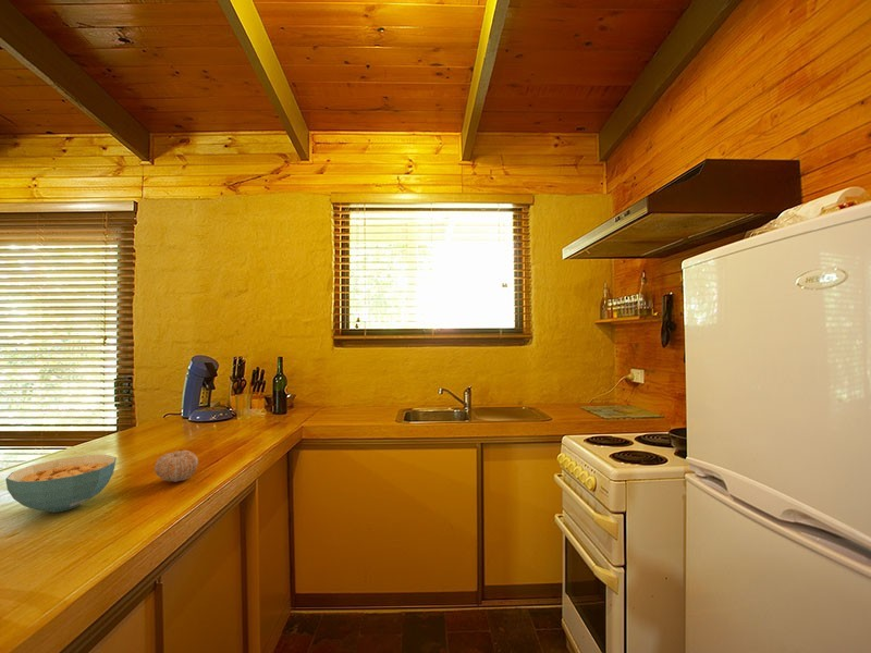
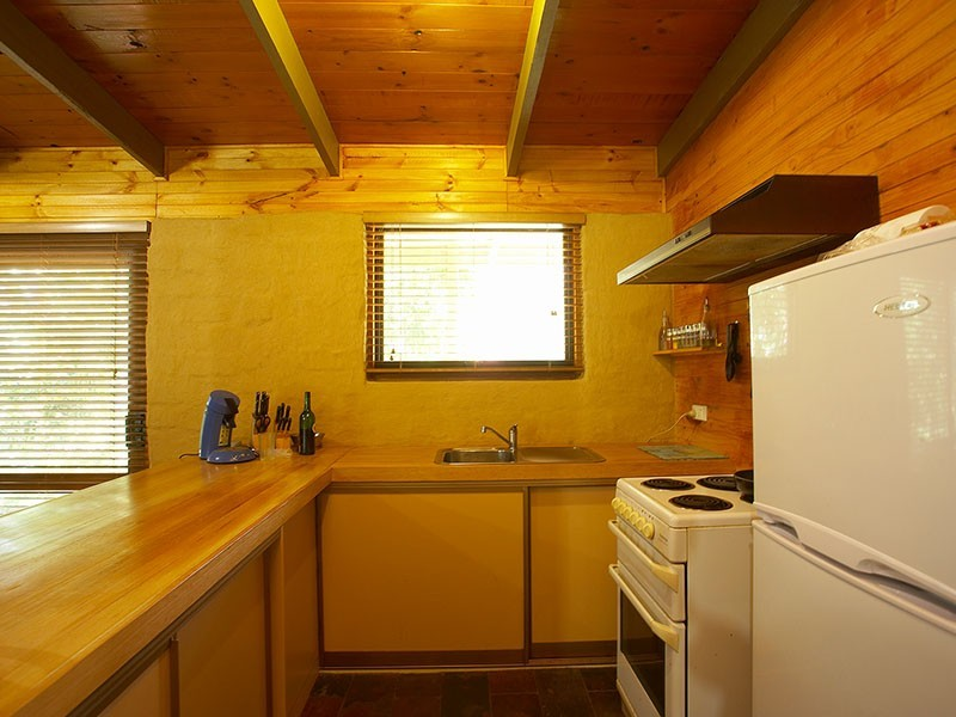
- fruit [154,449,199,483]
- cereal bowl [4,454,118,514]
